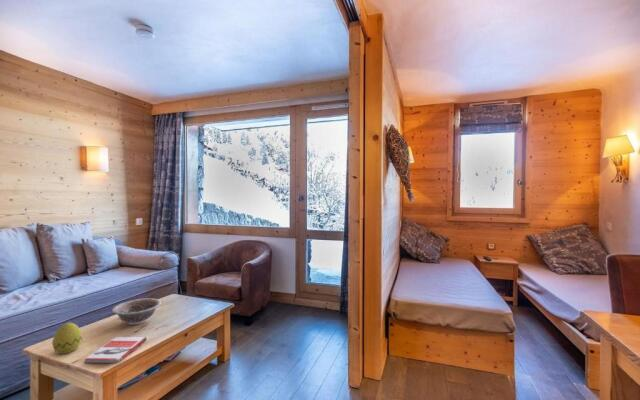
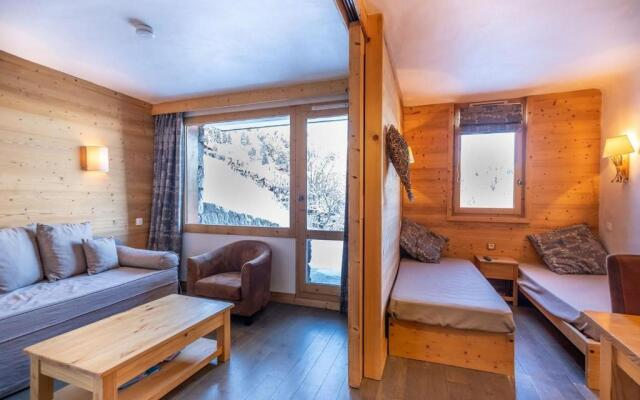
- book [83,336,147,364]
- decorative bowl [111,298,162,326]
- decorative egg [51,322,83,355]
